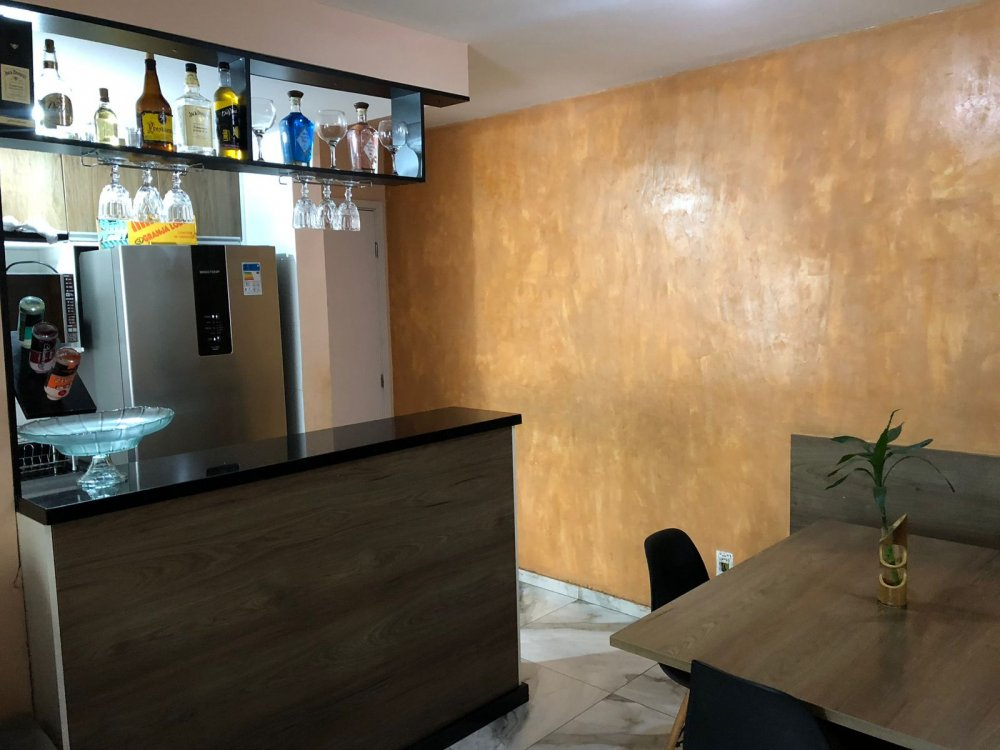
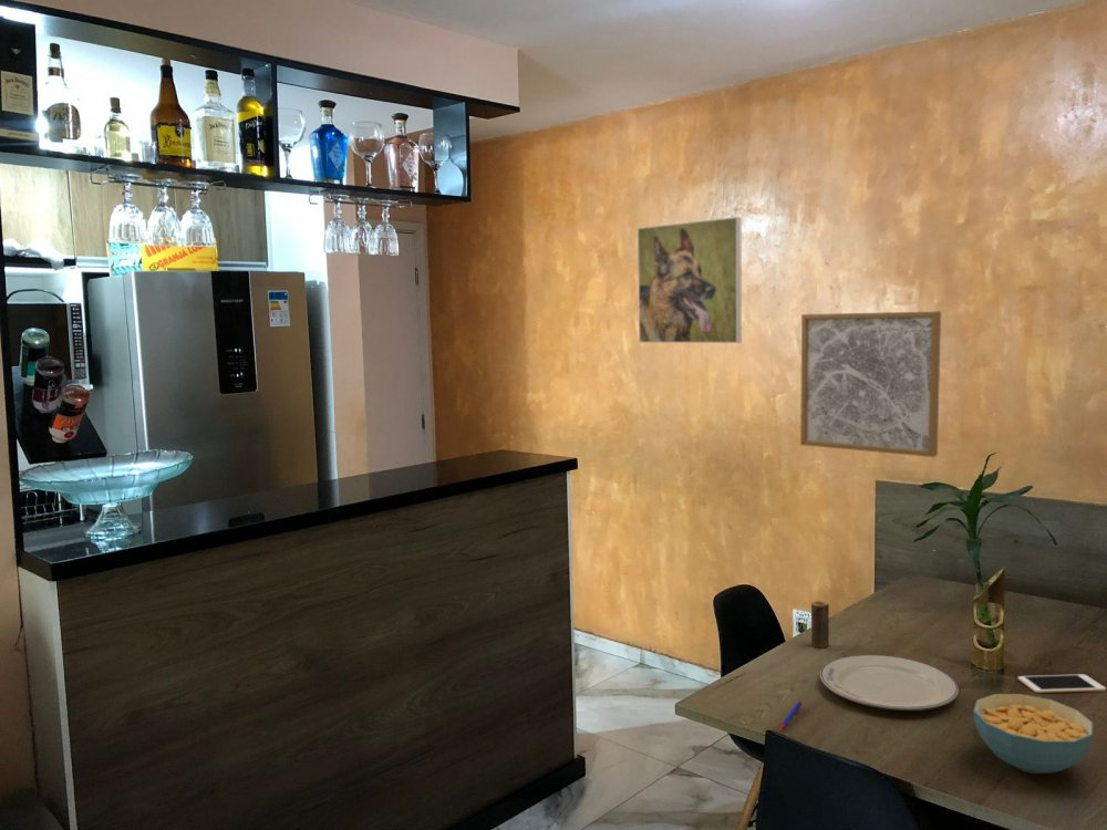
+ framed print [637,216,743,344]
+ pen [779,699,804,732]
+ wall art [799,310,942,458]
+ candle [810,600,830,649]
+ cereal bowl [972,693,1094,775]
+ cell phone [1017,673,1107,694]
+ chinaware [819,654,960,712]
